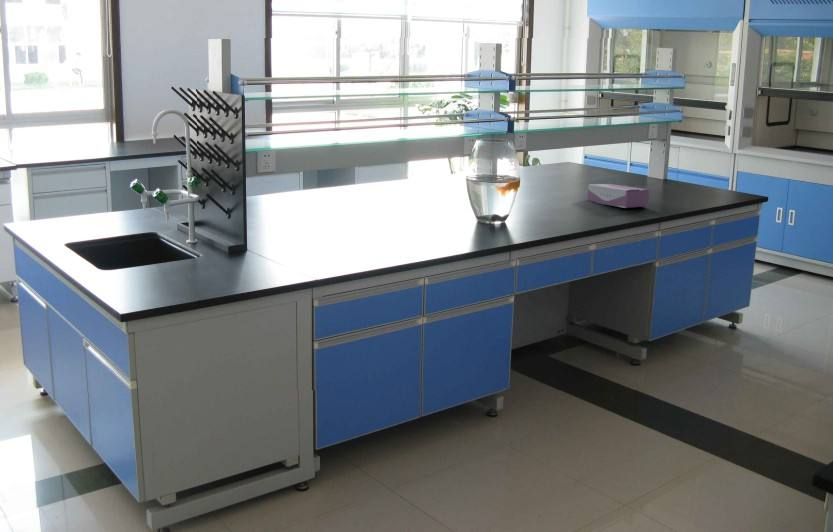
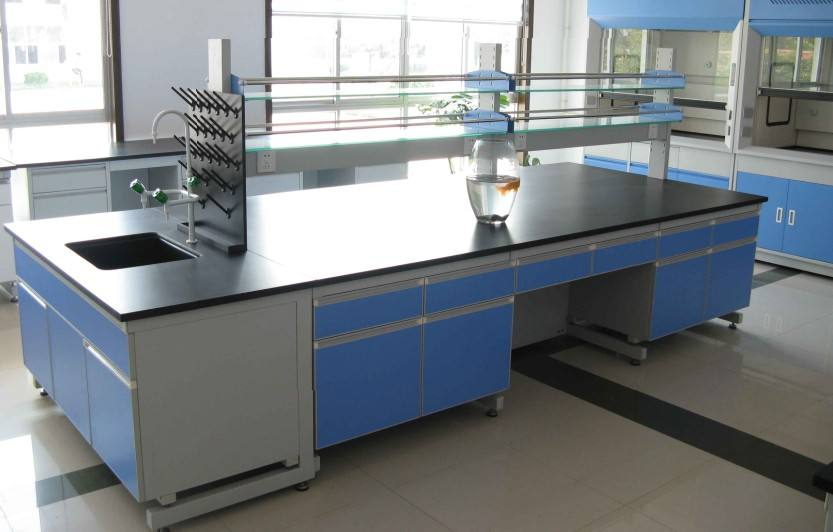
- tissue box [587,183,651,209]
